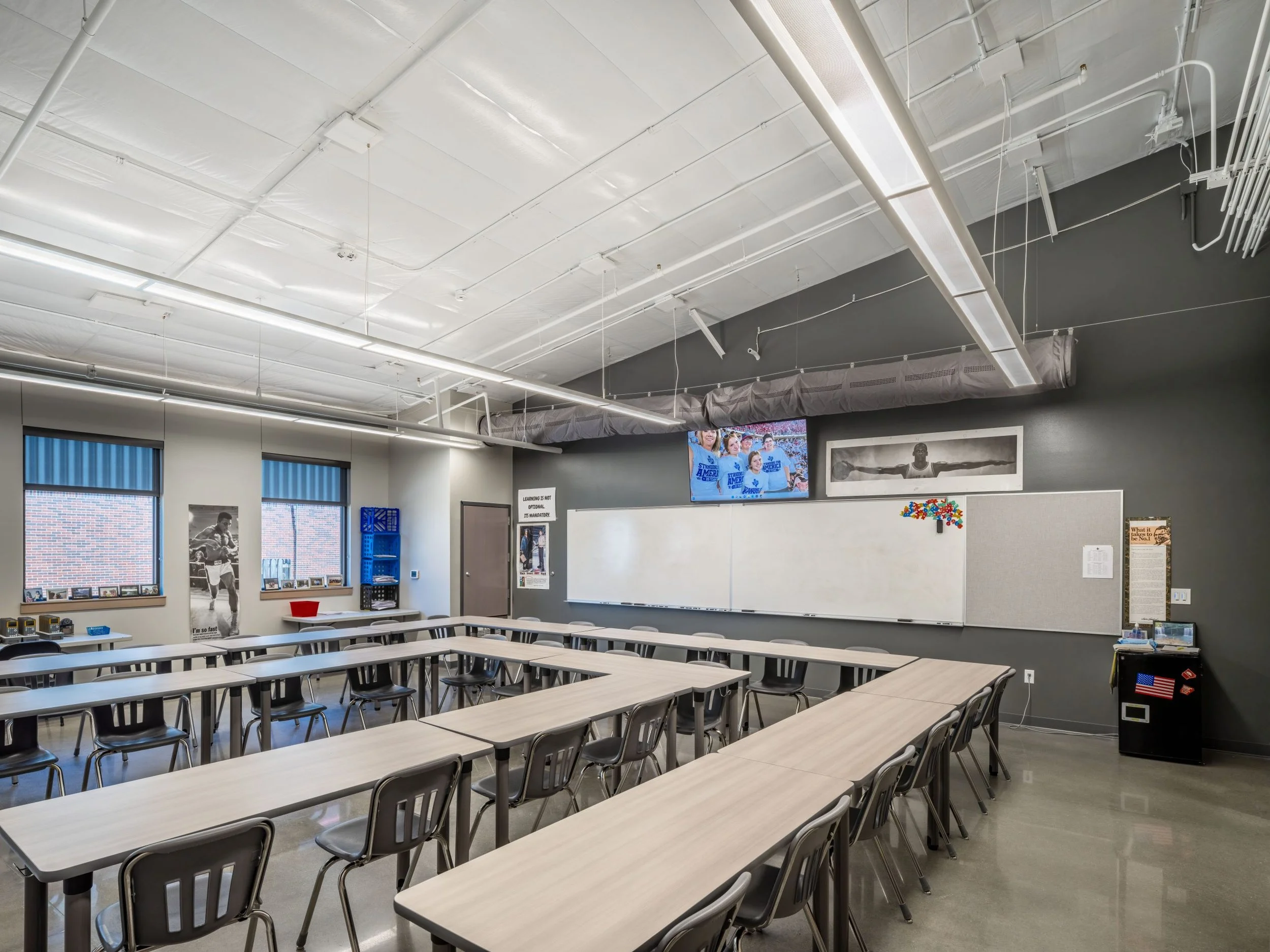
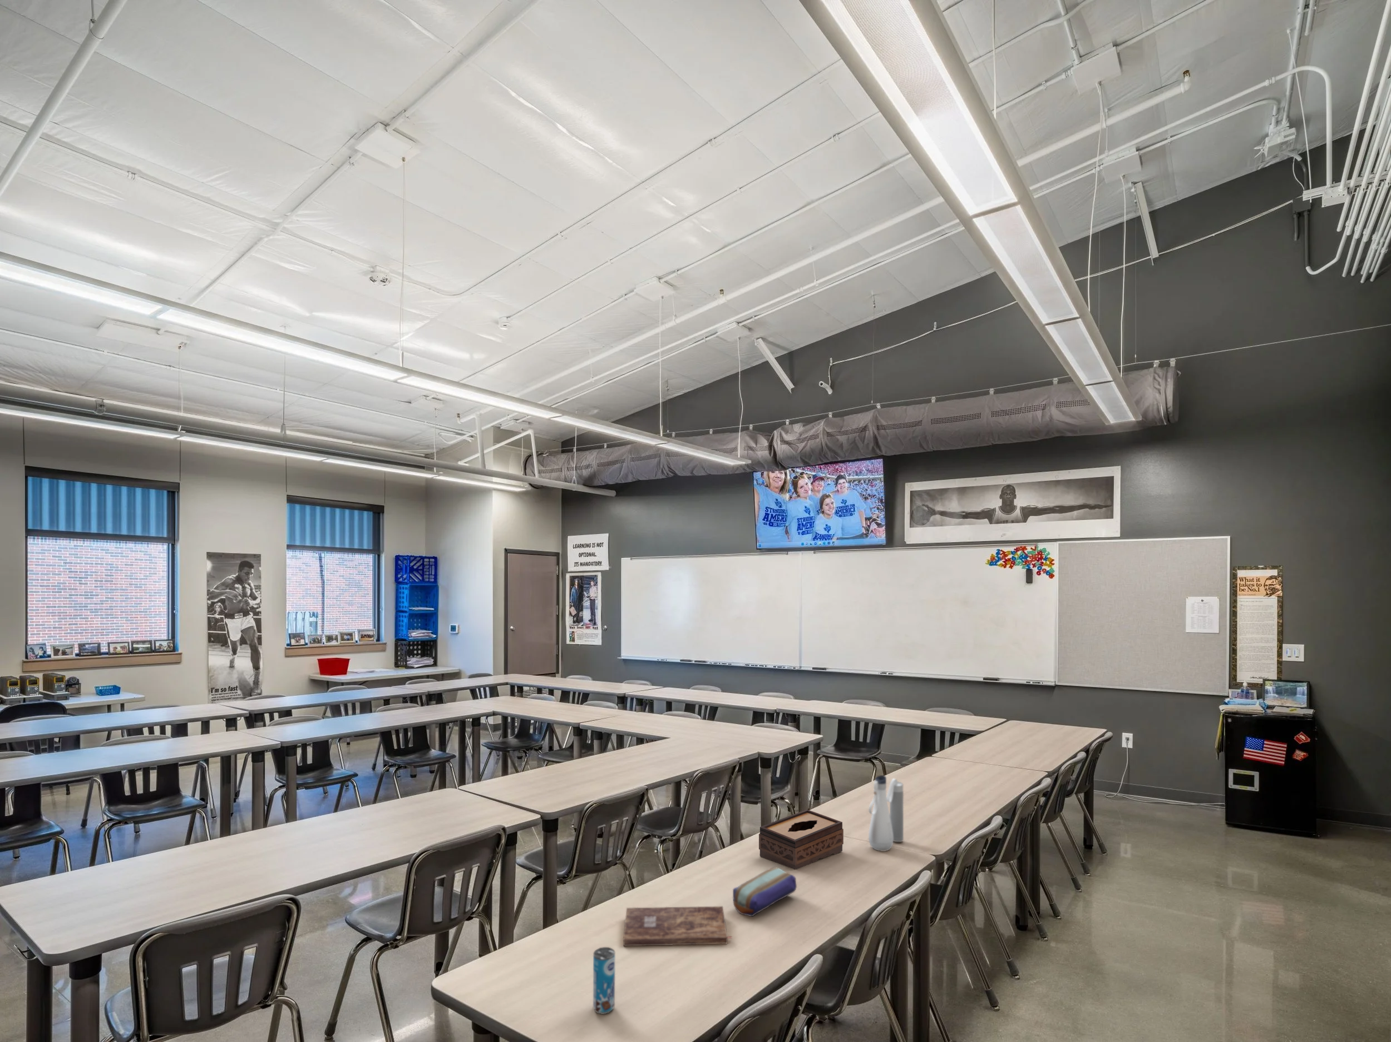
+ pencil case [733,867,797,917]
+ water bottle [867,775,904,852]
+ bible [622,906,733,947]
+ beverage can [593,947,616,1015]
+ tissue box [758,809,844,870]
